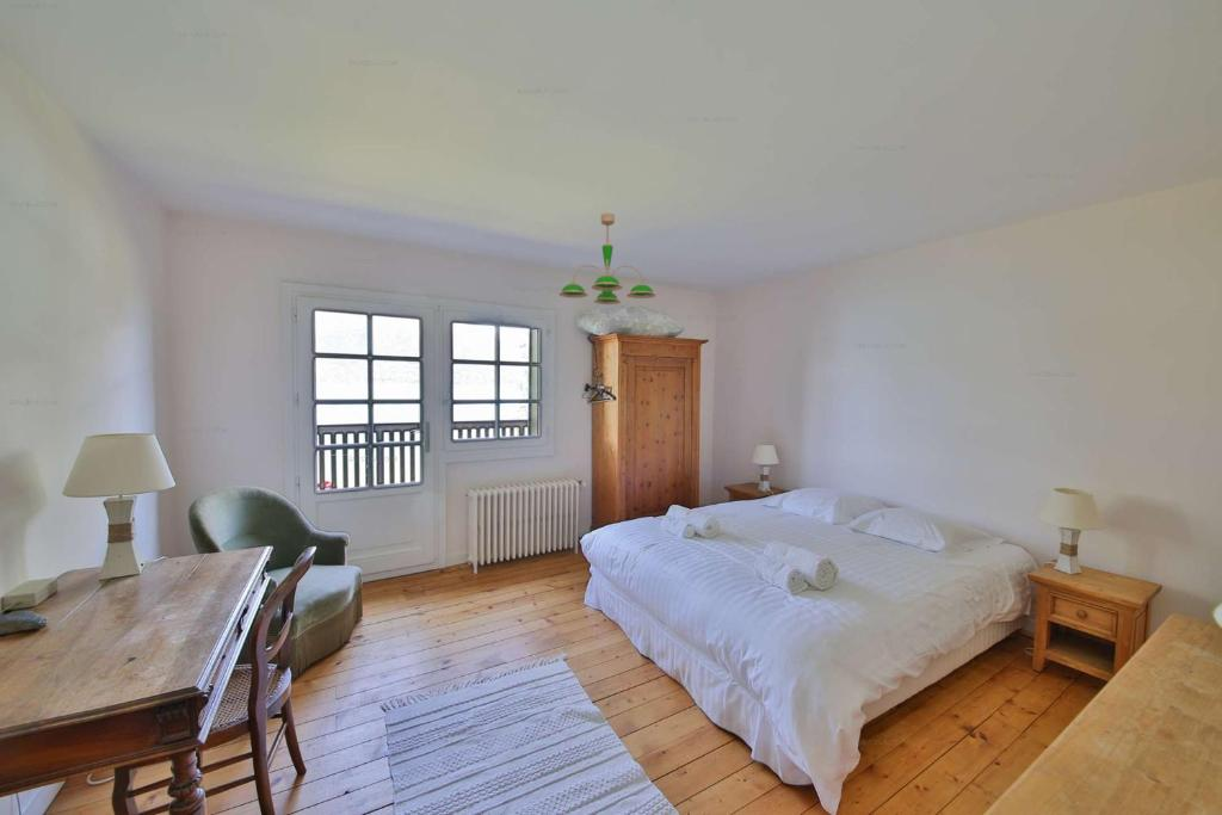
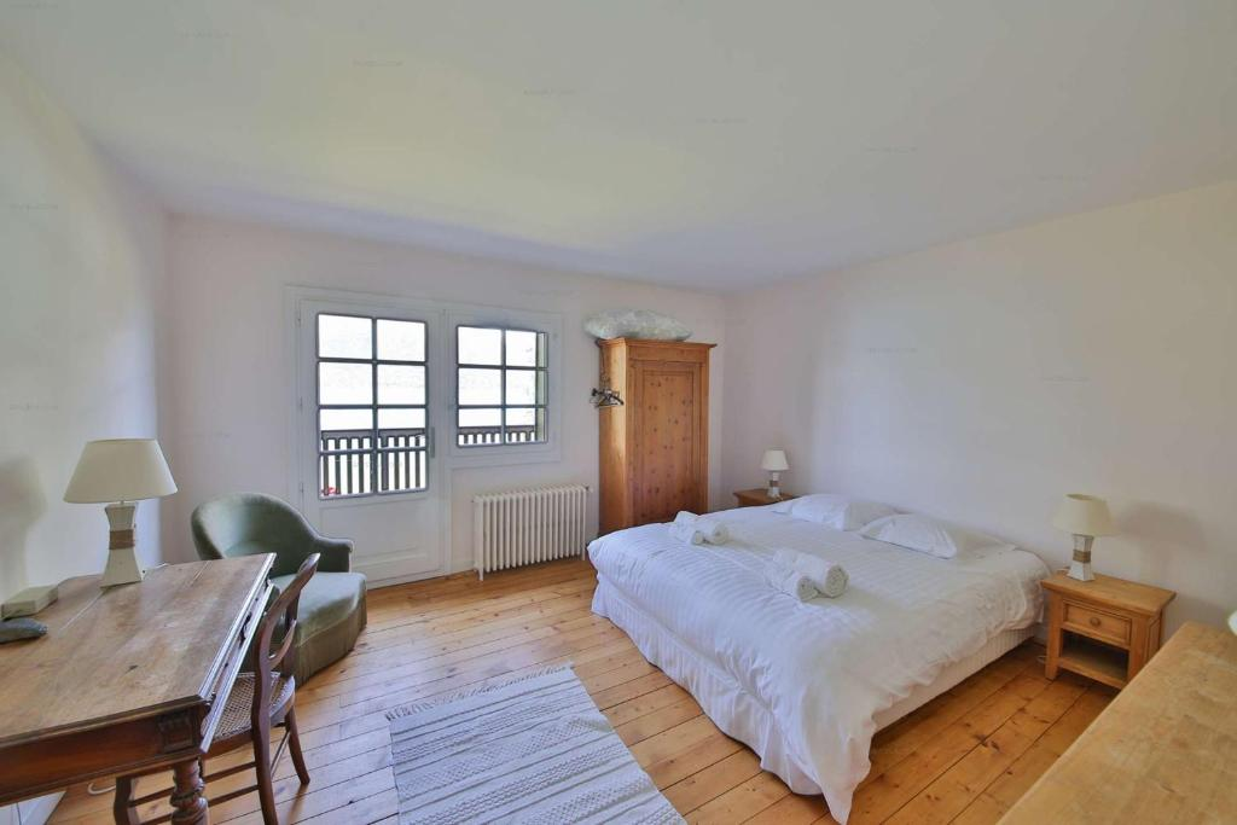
- ceiling light fixture [557,211,658,305]
